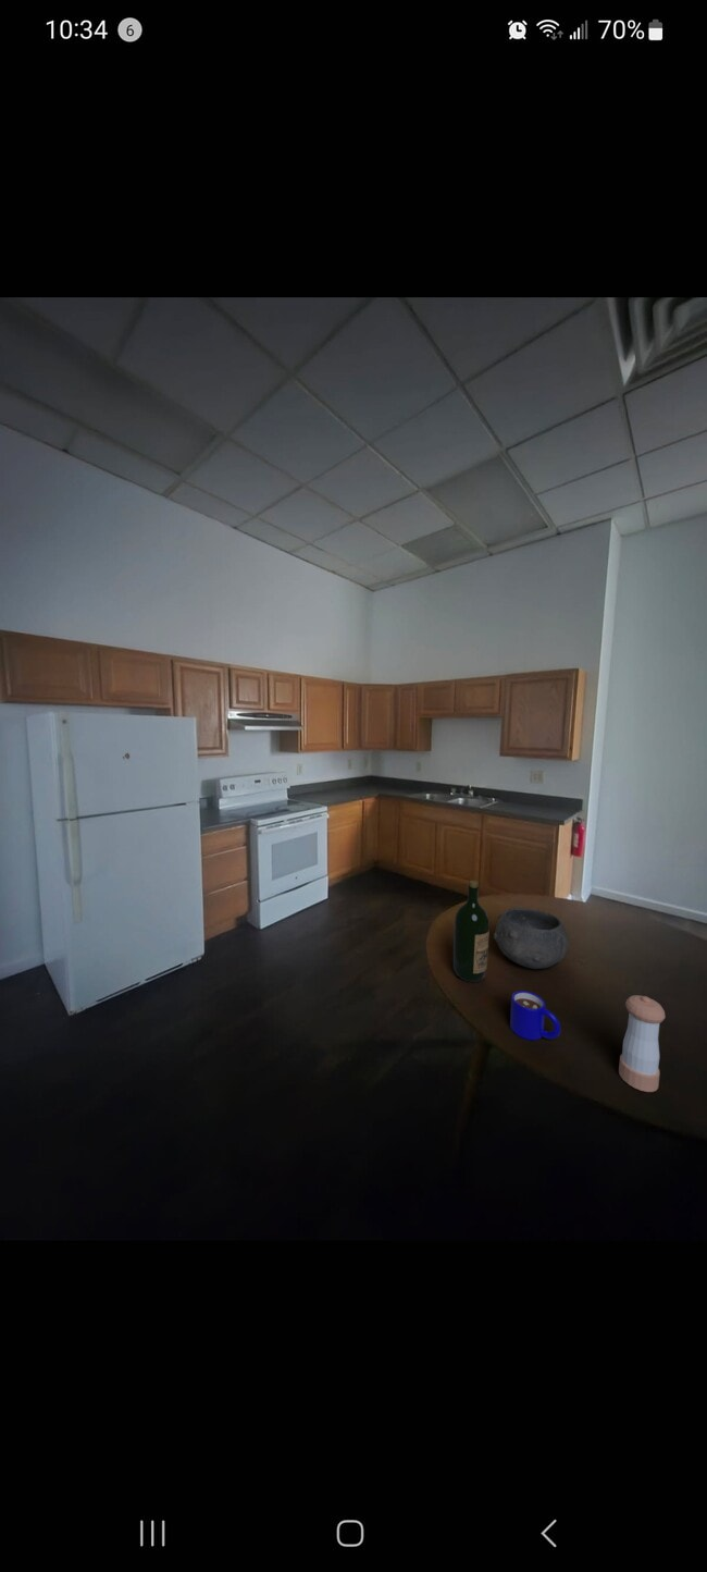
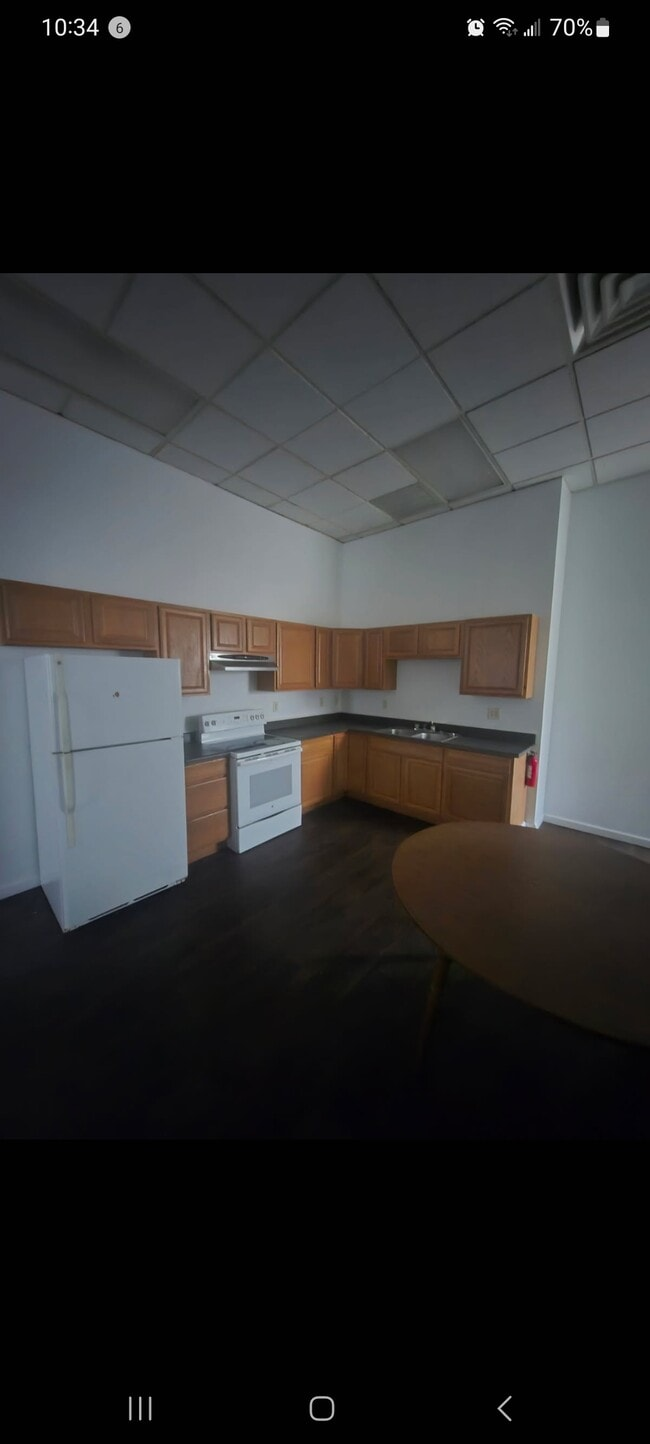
- wine bottle [452,880,491,983]
- mug [509,990,561,1041]
- pepper shaker [618,994,666,1093]
- bowl [493,907,570,970]
